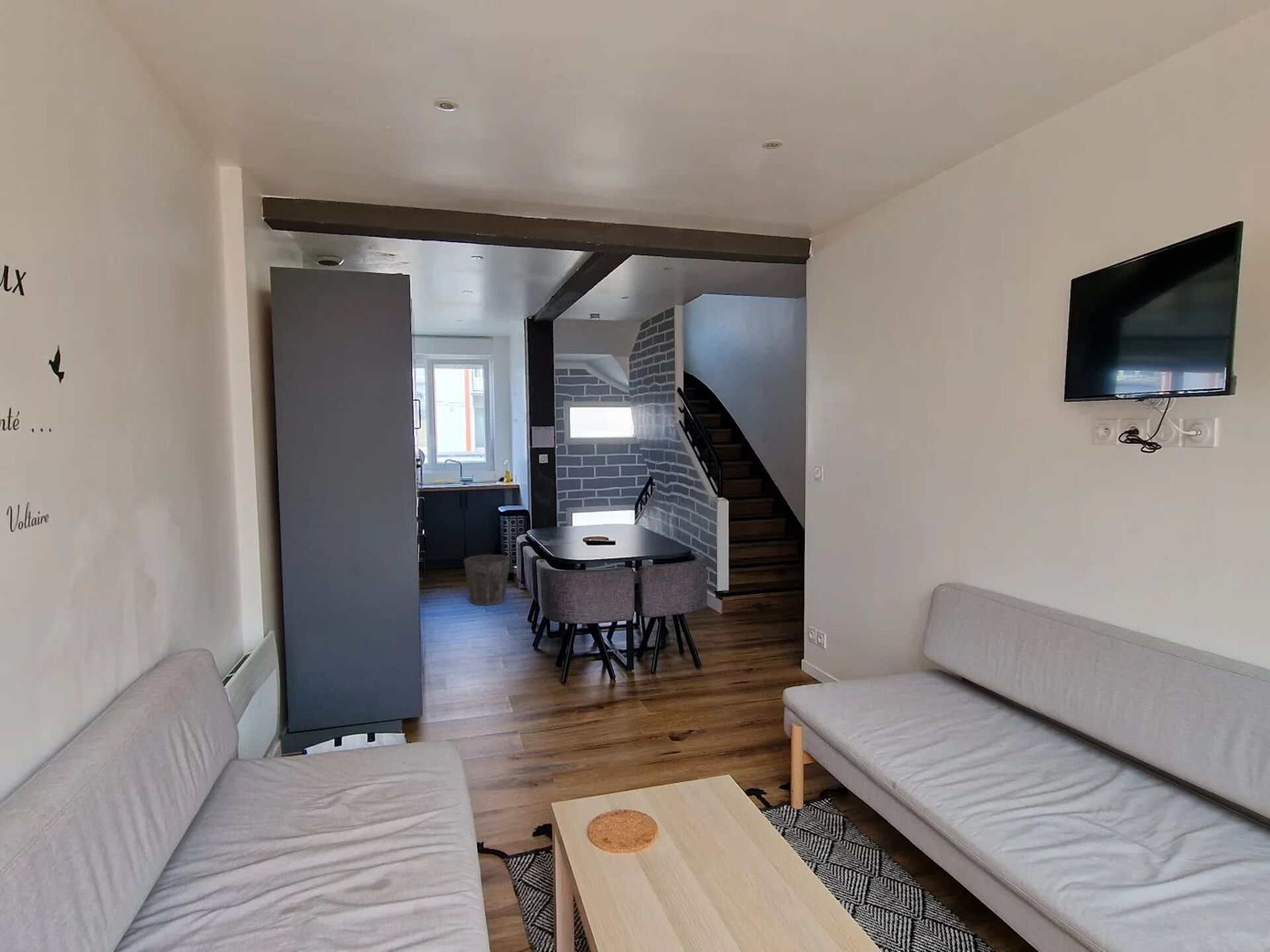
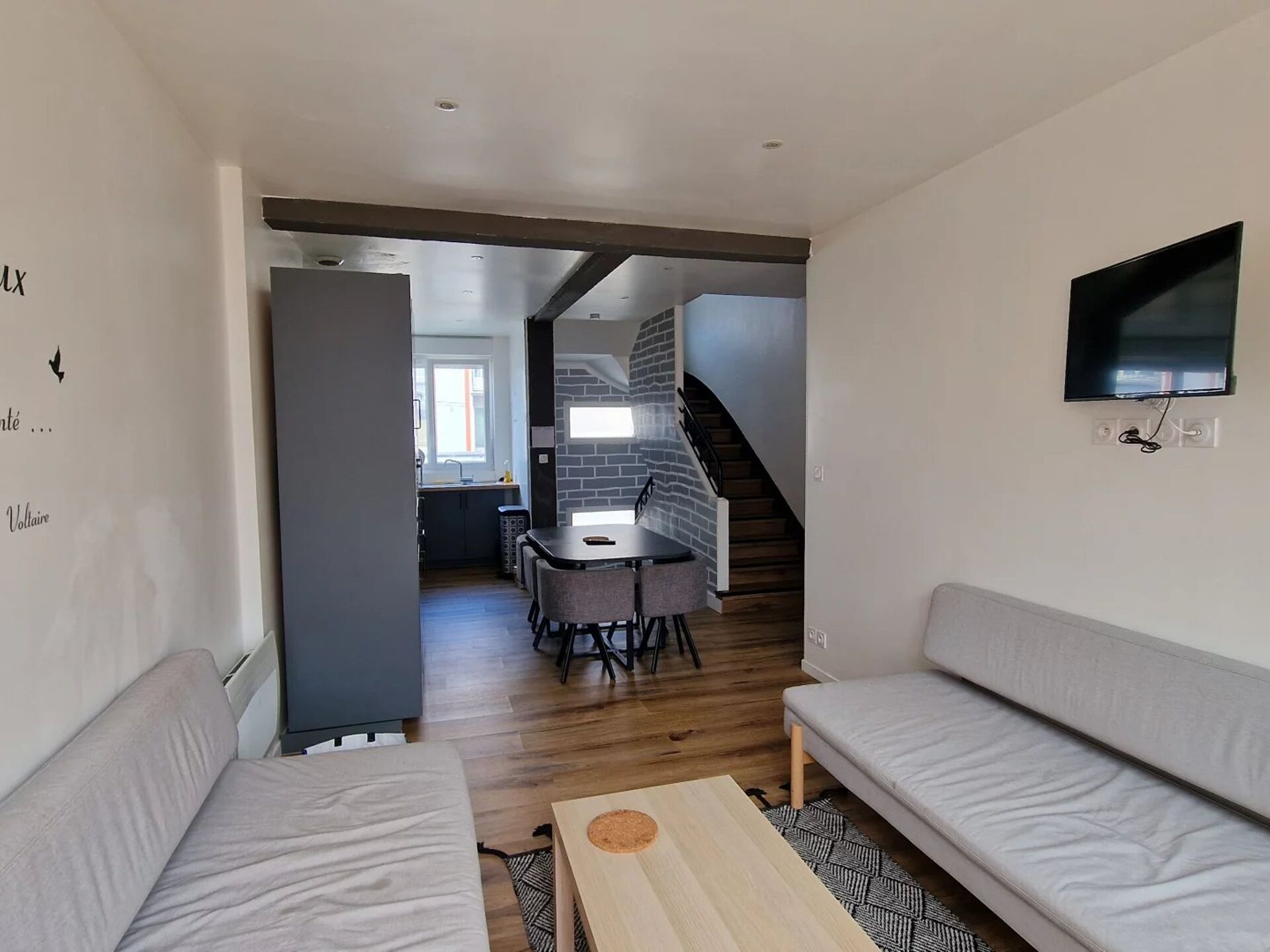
- waste bin [463,554,511,606]
